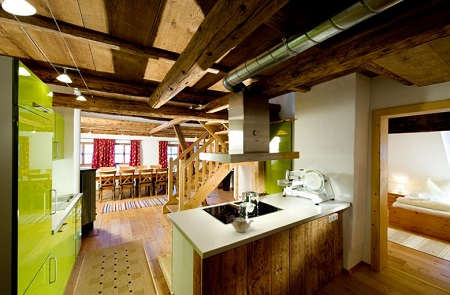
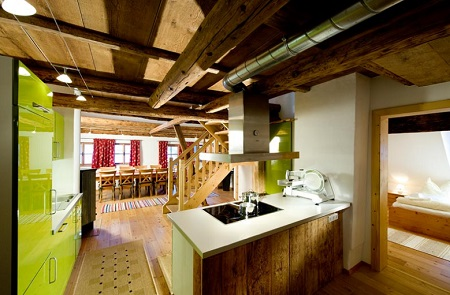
- teapot [229,214,255,234]
